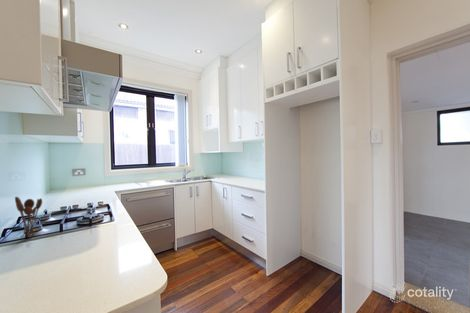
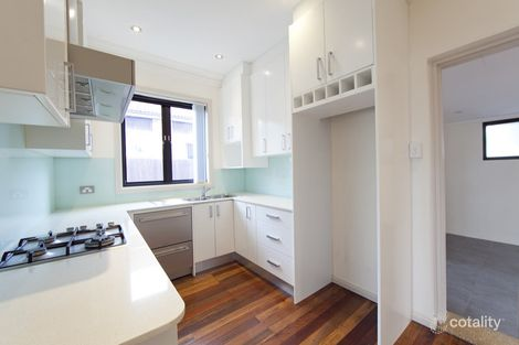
- utensil holder [14,196,43,239]
